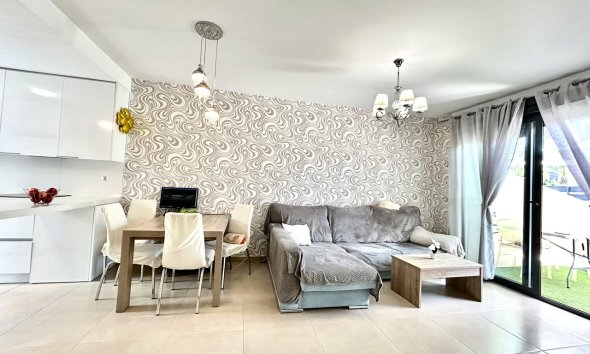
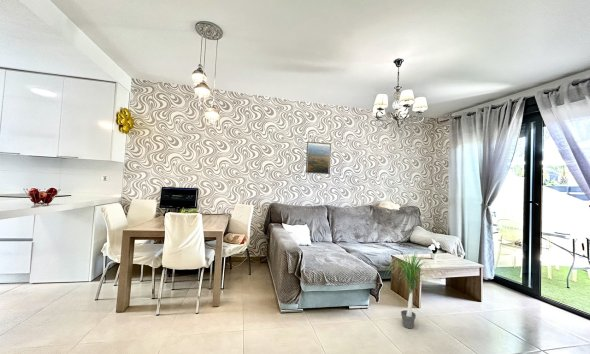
+ potted plant [383,246,439,329]
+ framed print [305,141,332,175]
